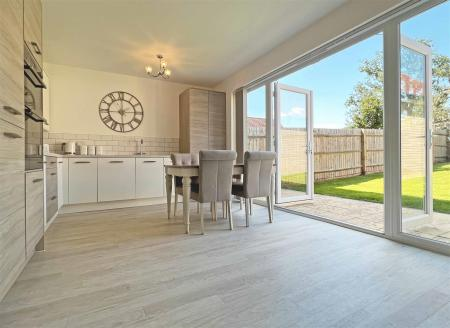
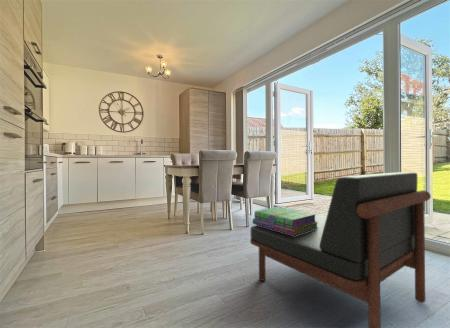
+ stack of books [252,206,318,236]
+ armchair [249,171,432,328]
